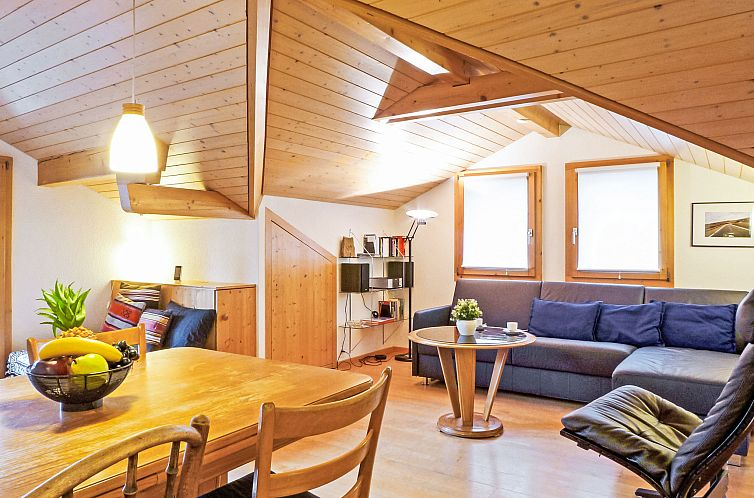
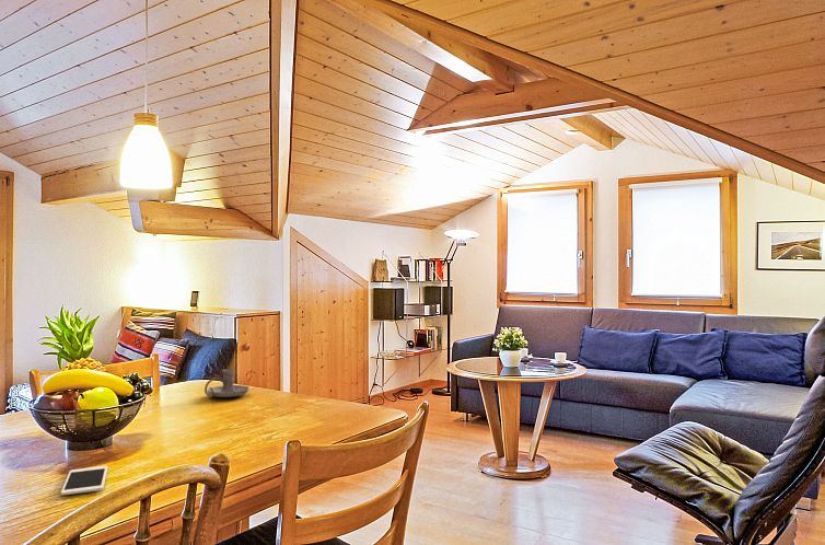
+ candle holder [204,368,251,398]
+ cell phone [60,465,109,496]
